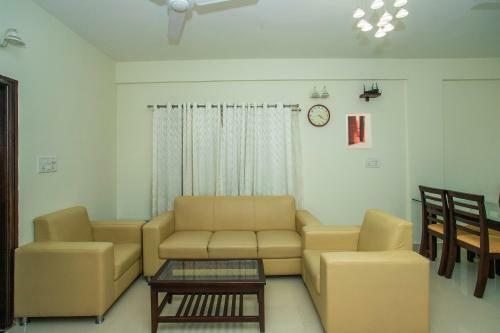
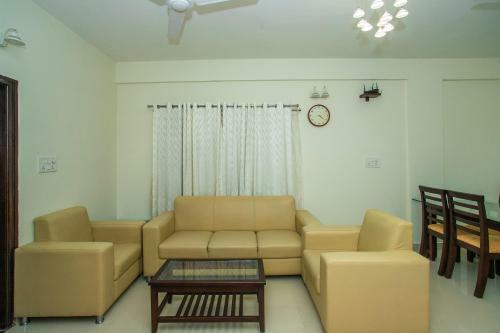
- wall art [345,111,372,150]
